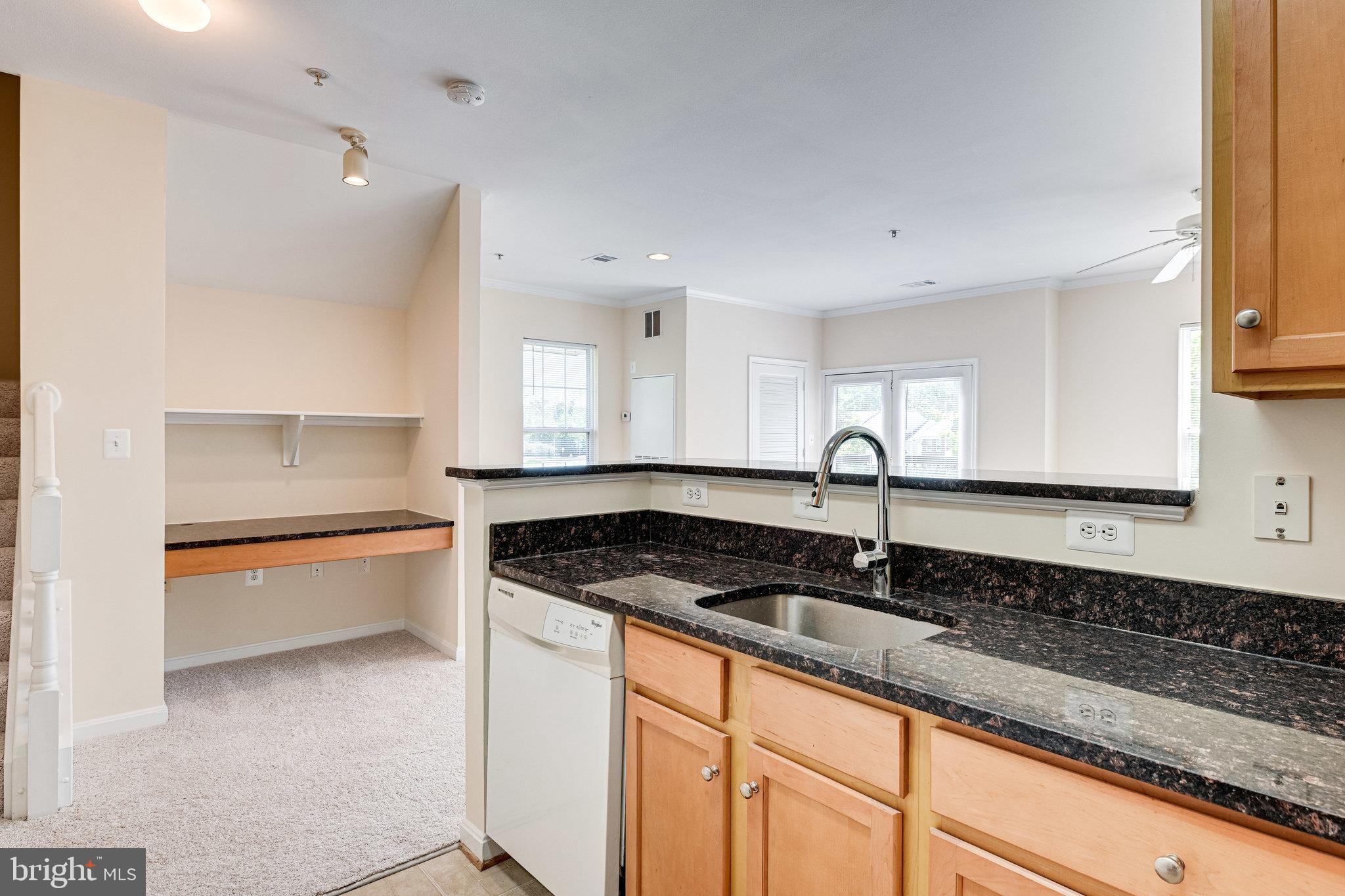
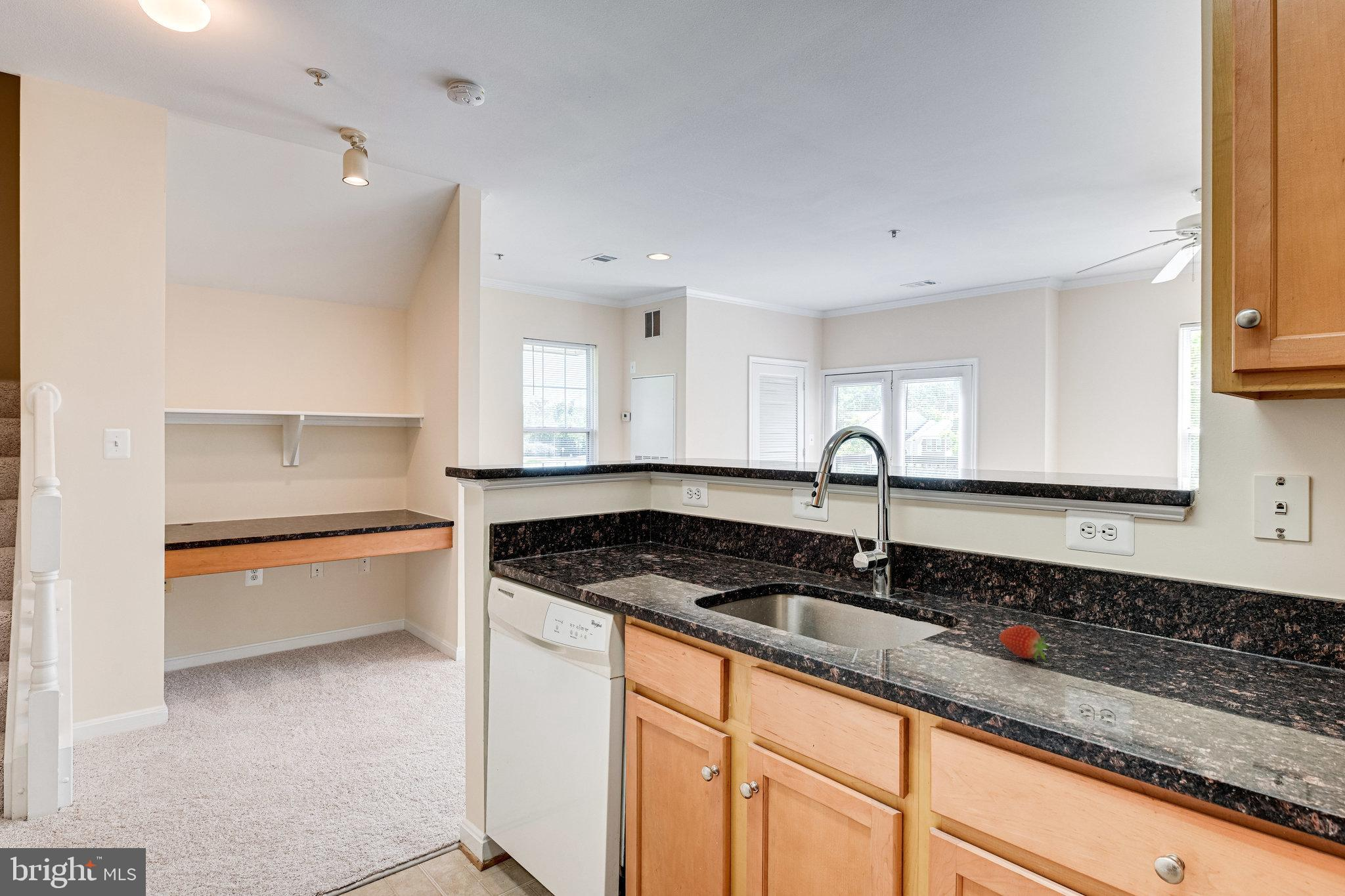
+ fruit [999,624,1050,662]
